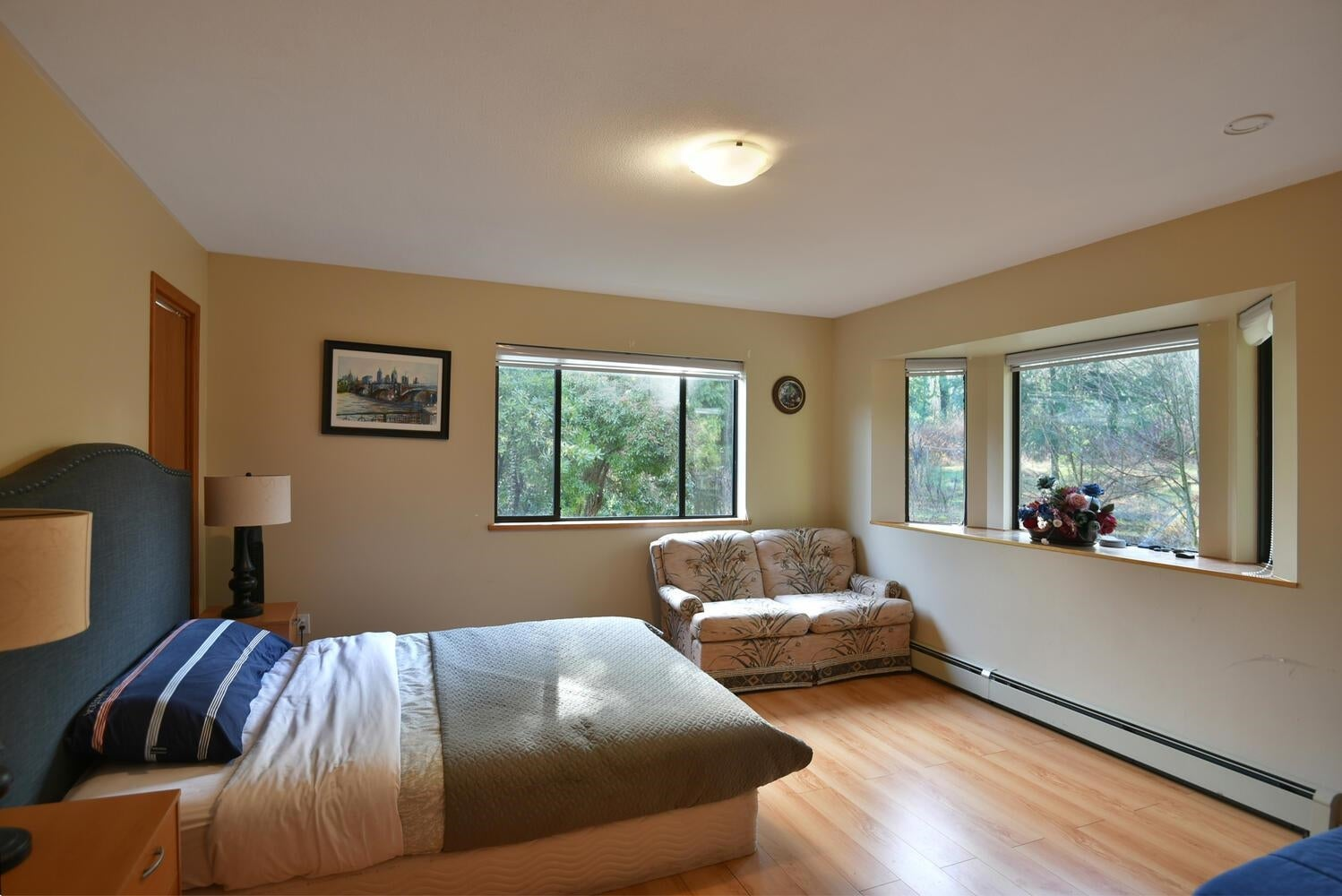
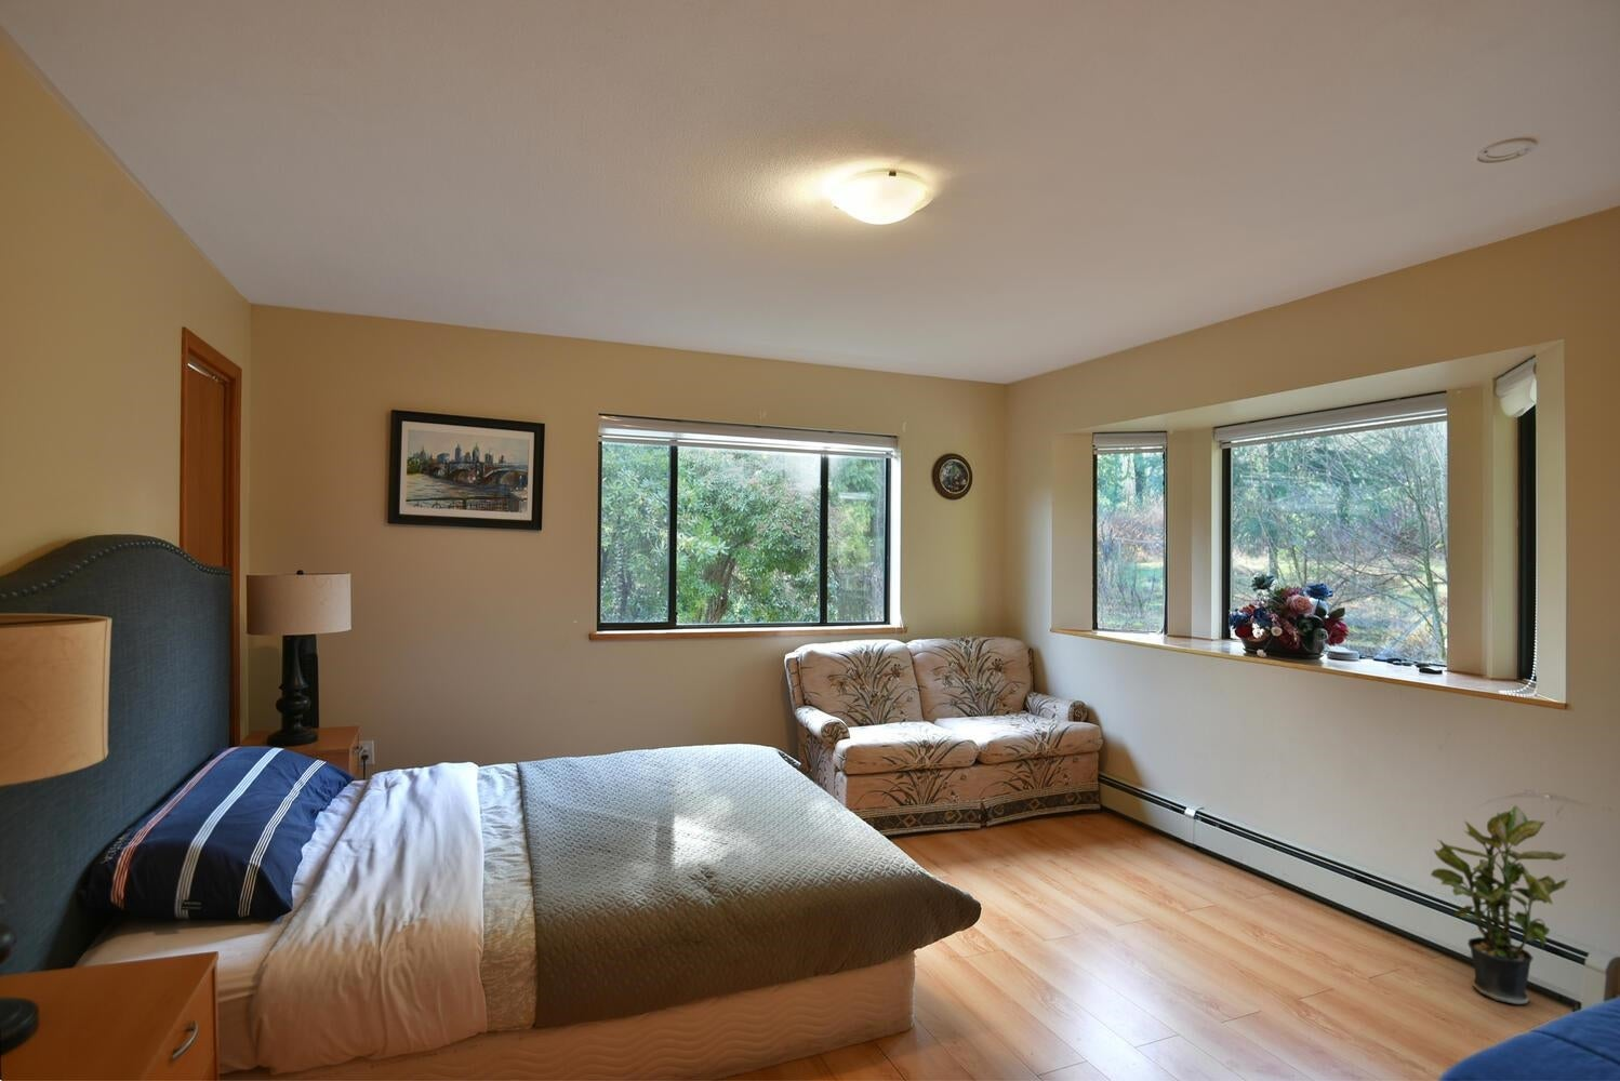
+ potted plant [1429,805,1569,1005]
